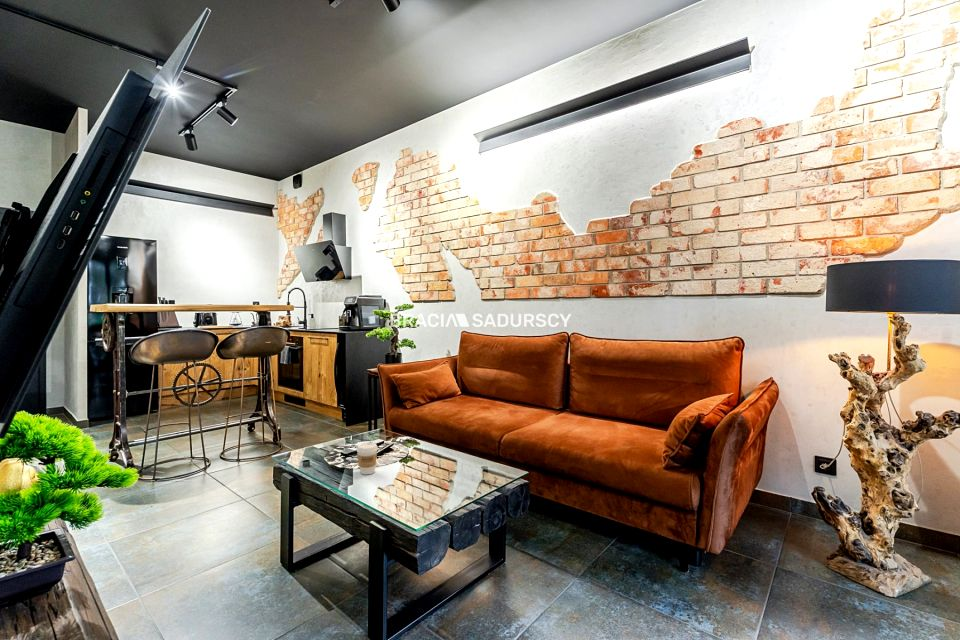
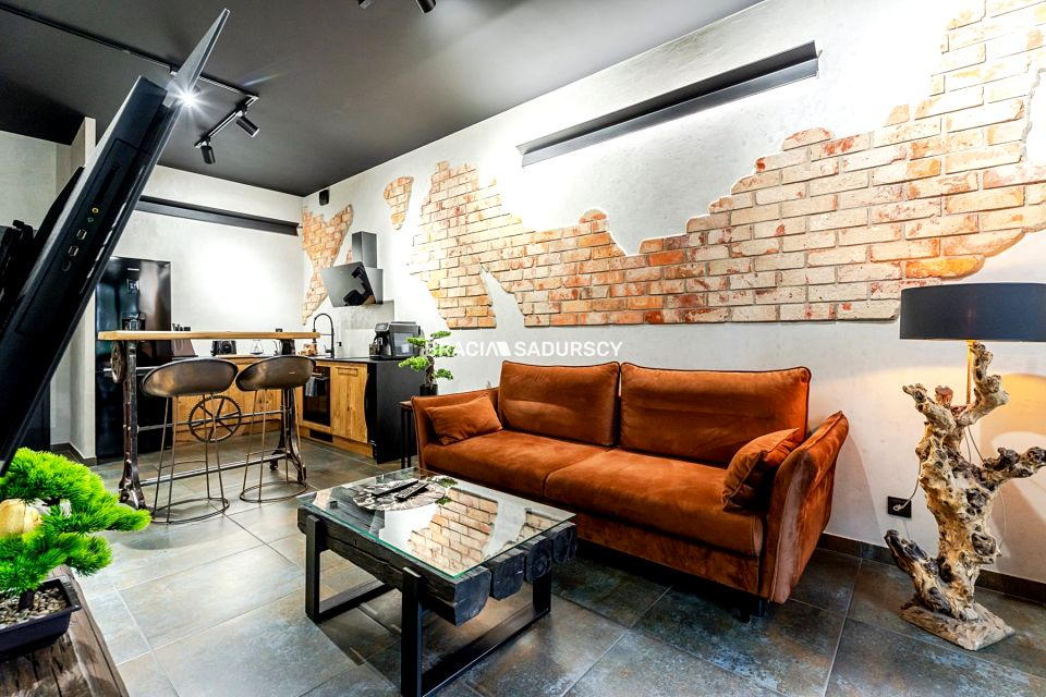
- coffee cup [356,442,378,476]
